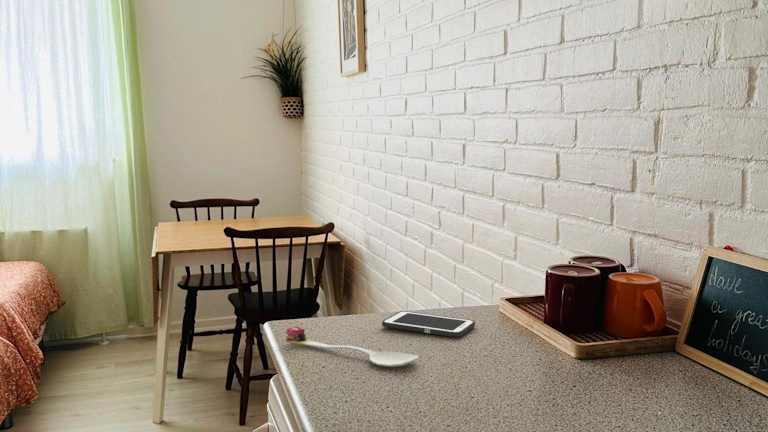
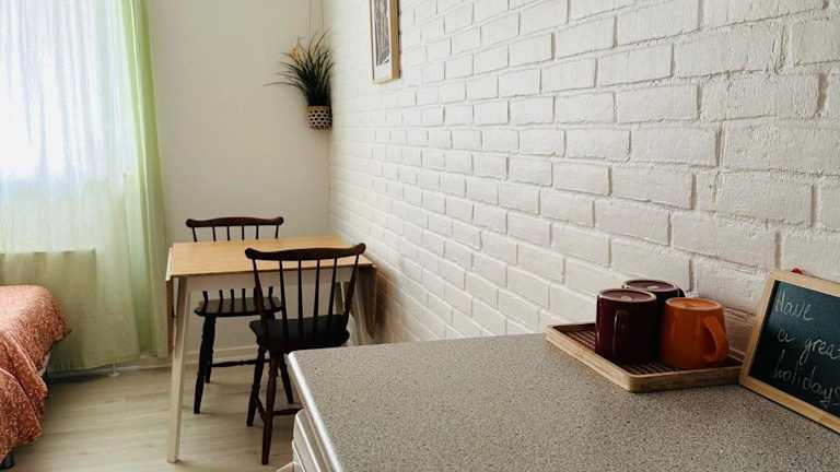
- spoon [283,326,419,368]
- cell phone [381,310,476,338]
